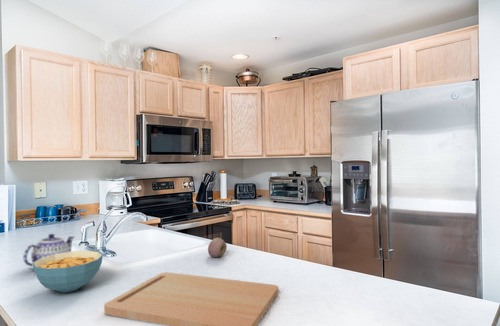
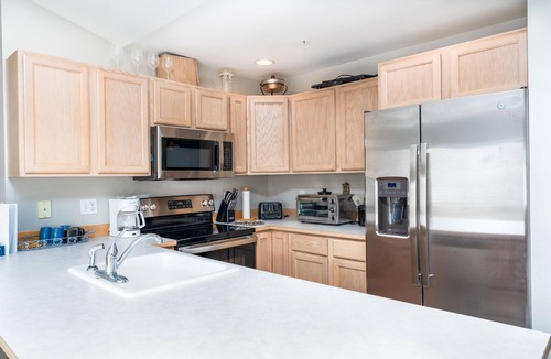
- fruit [207,237,228,258]
- teapot [22,233,75,267]
- cereal bowl [32,250,104,293]
- cutting board [103,271,279,326]
